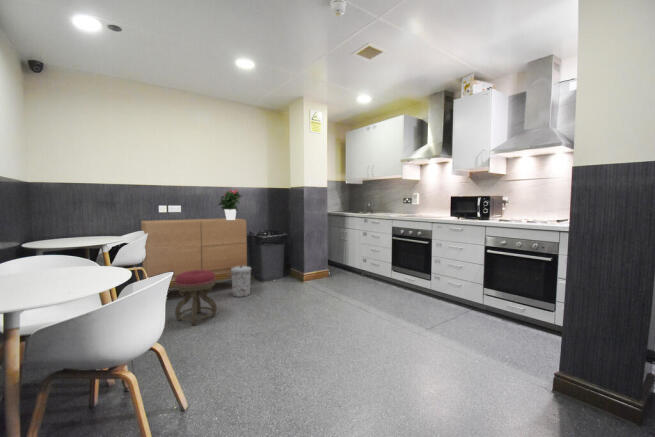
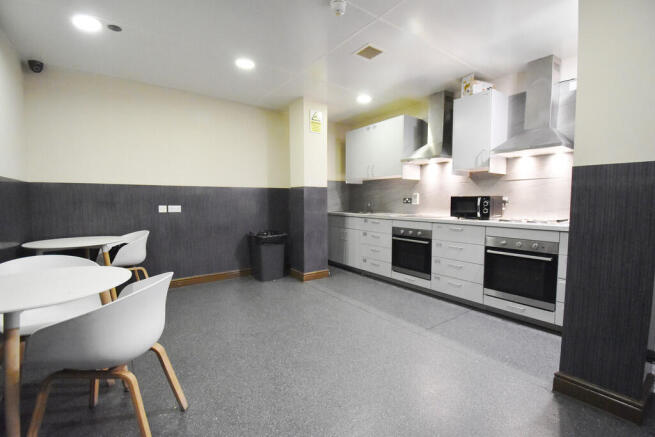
- potted flower [216,188,242,220]
- stool [174,270,218,326]
- trash can [230,266,252,298]
- sideboard [140,217,248,282]
